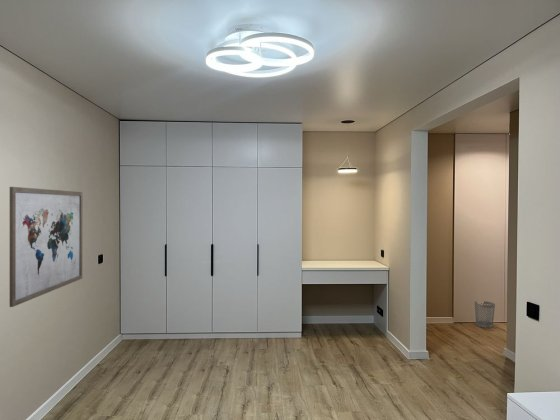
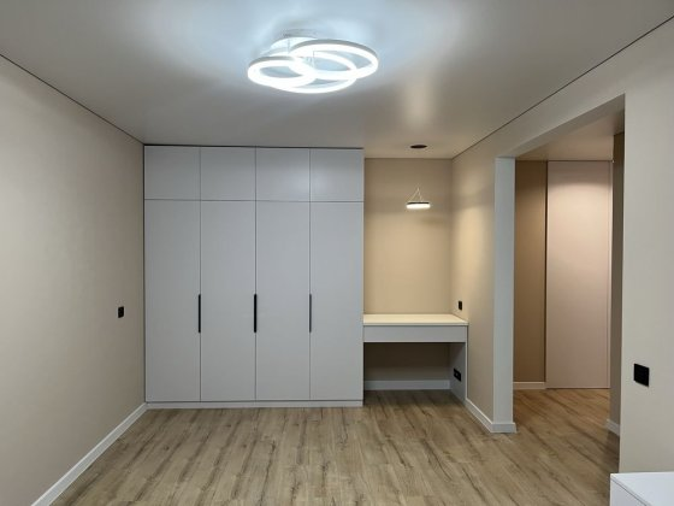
- wastebasket [474,300,496,329]
- wall art [9,186,83,308]
